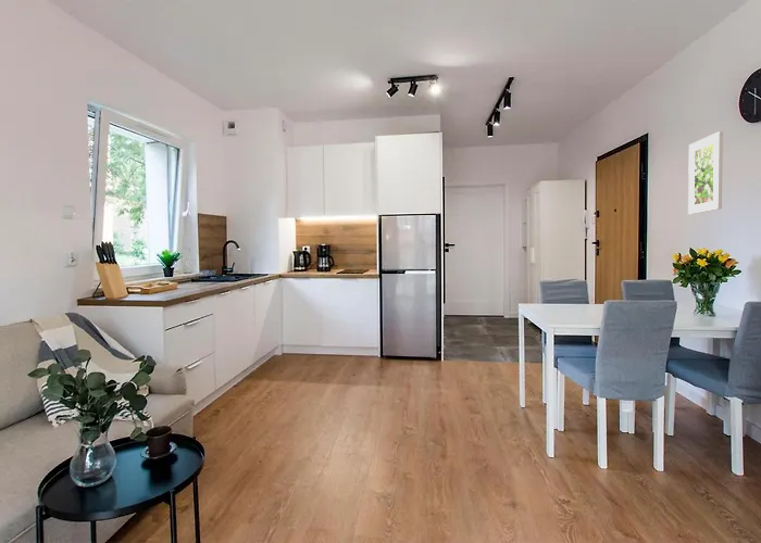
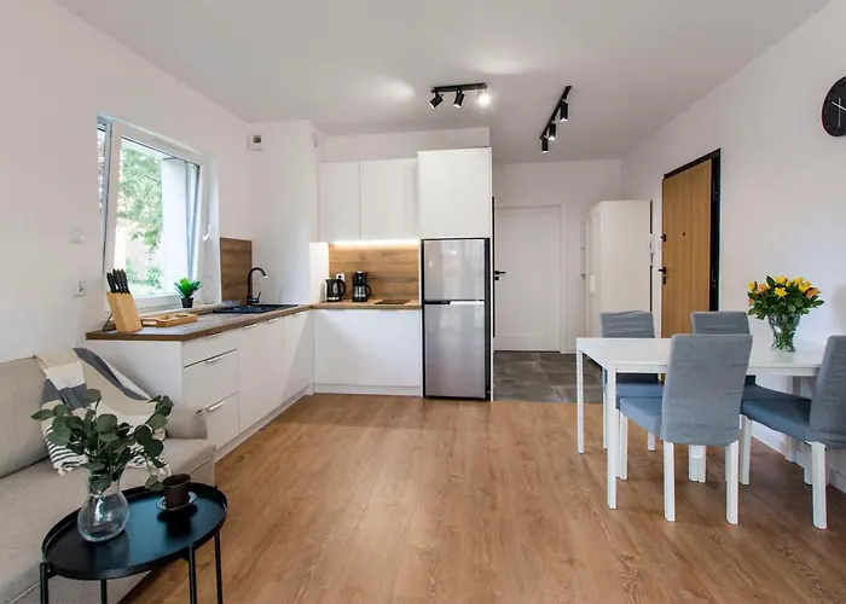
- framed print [687,130,724,215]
